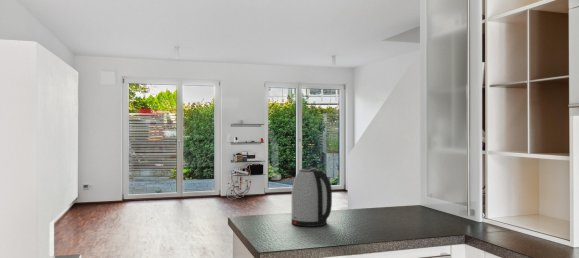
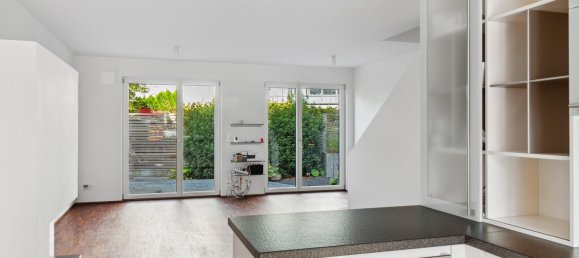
- kettle [290,166,333,228]
